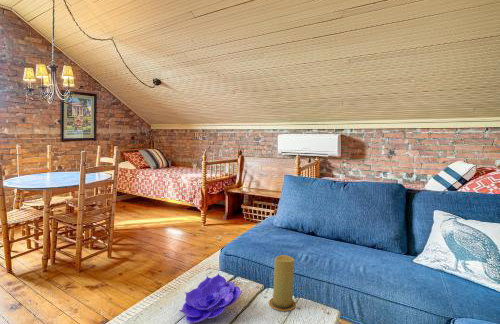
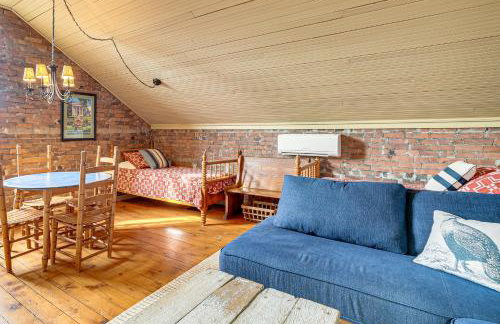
- decorative bowl [178,272,243,324]
- candle [268,254,297,312]
